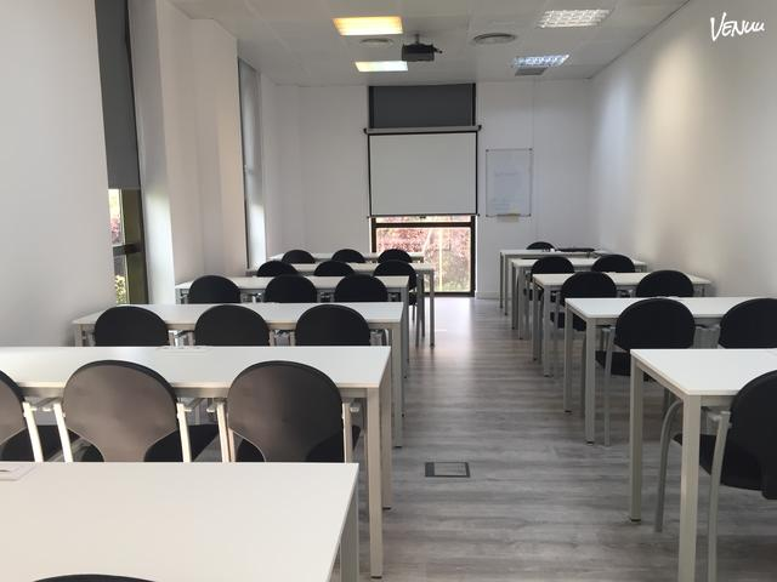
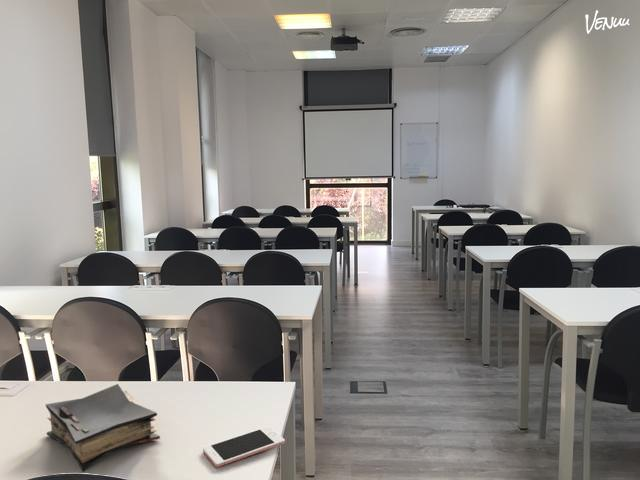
+ book [45,383,161,472]
+ cell phone [202,425,286,468]
